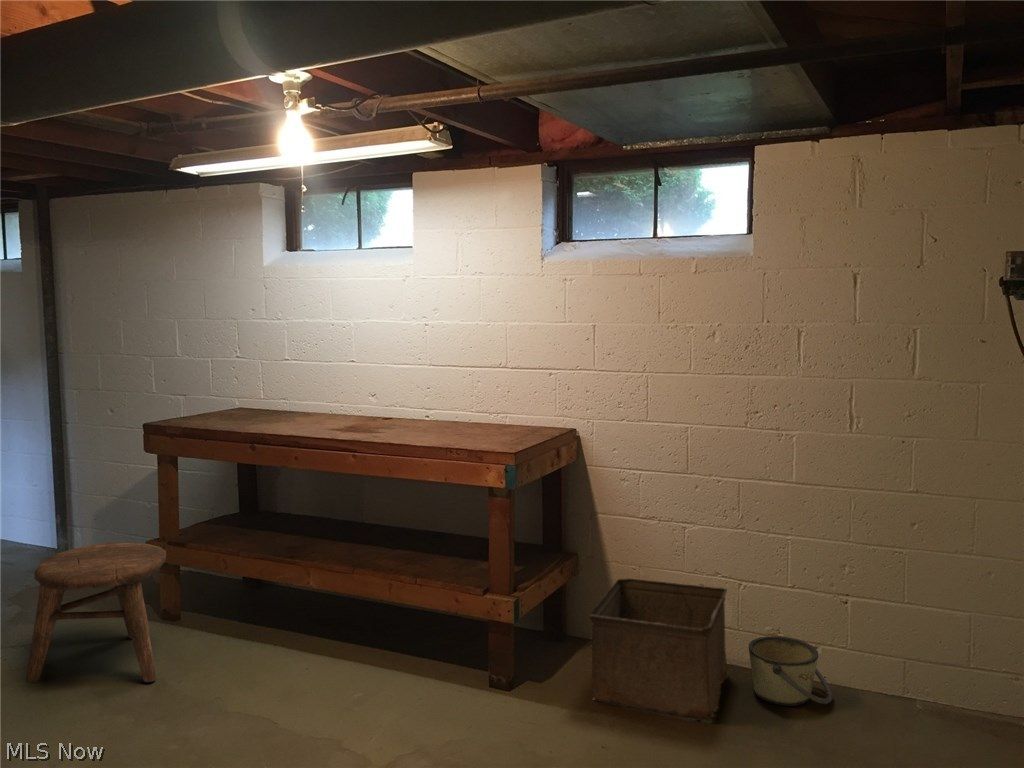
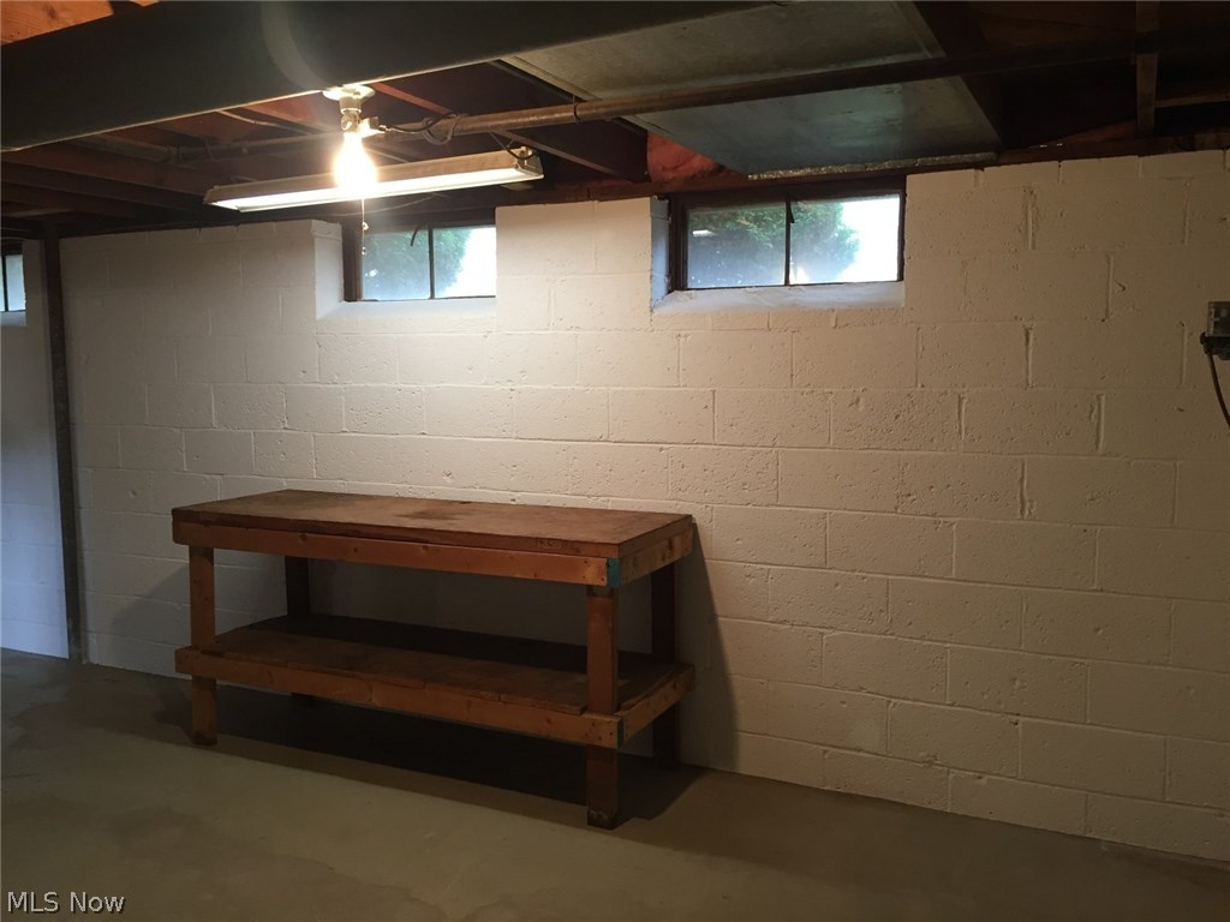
- storage bin [588,578,728,722]
- stool [25,541,167,684]
- bucket [748,635,834,707]
